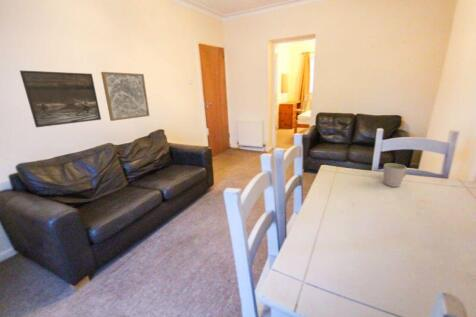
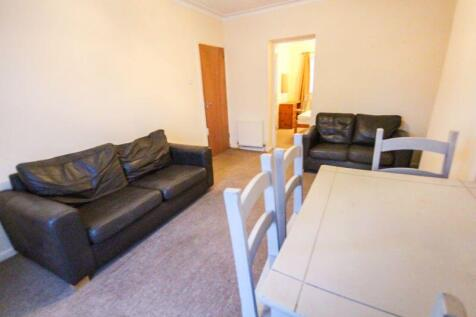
- wall art [100,71,151,122]
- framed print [19,69,102,128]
- mug [382,162,408,188]
